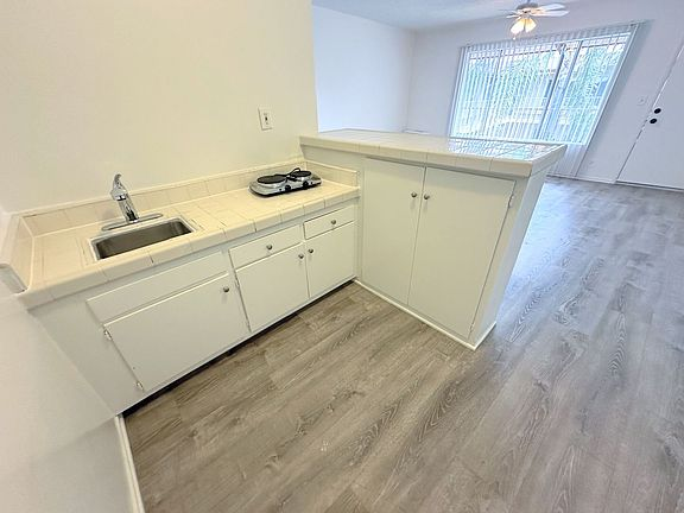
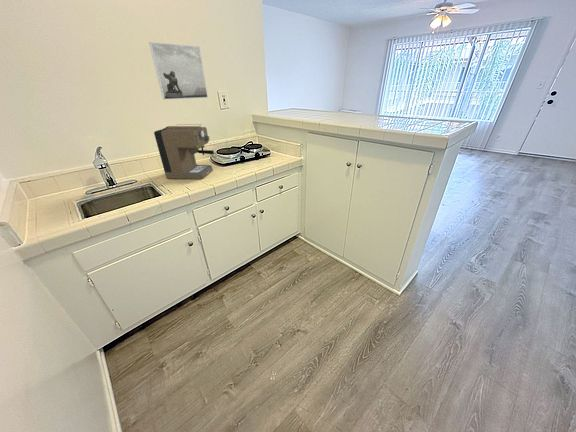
+ coffee maker [153,123,215,180]
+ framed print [148,41,209,101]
